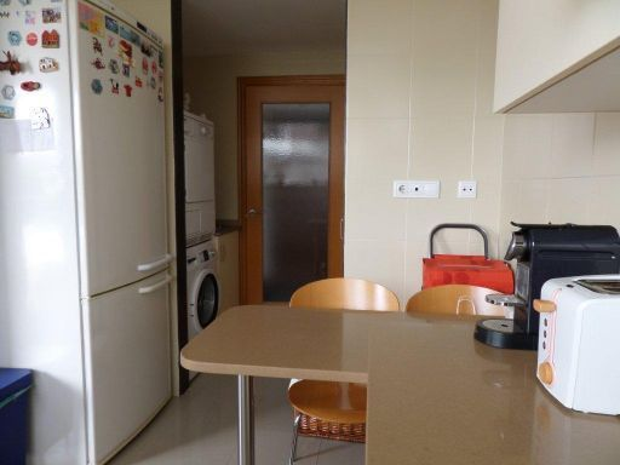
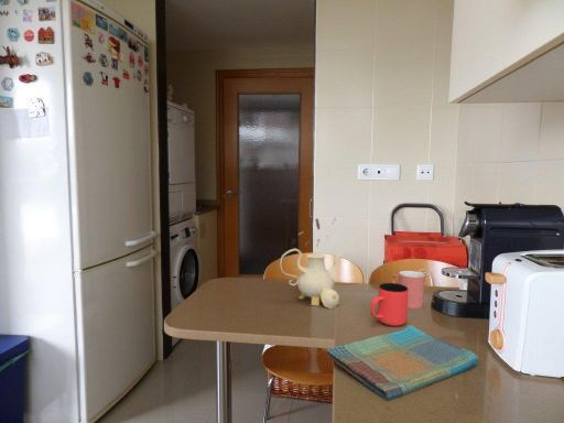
+ cup [391,270,426,310]
+ dish towel [326,324,480,401]
+ teapot [279,217,344,310]
+ cup [369,282,409,327]
